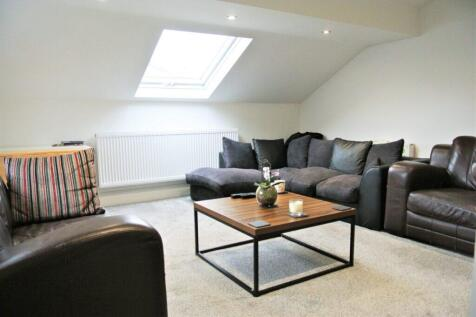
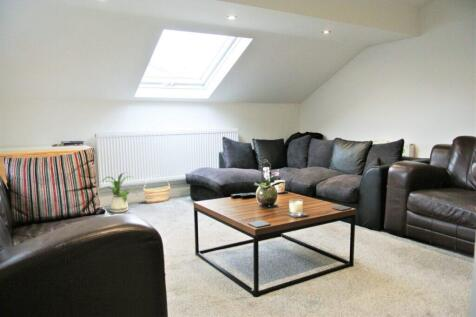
+ basket [142,174,171,204]
+ house plant [98,171,139,214]
